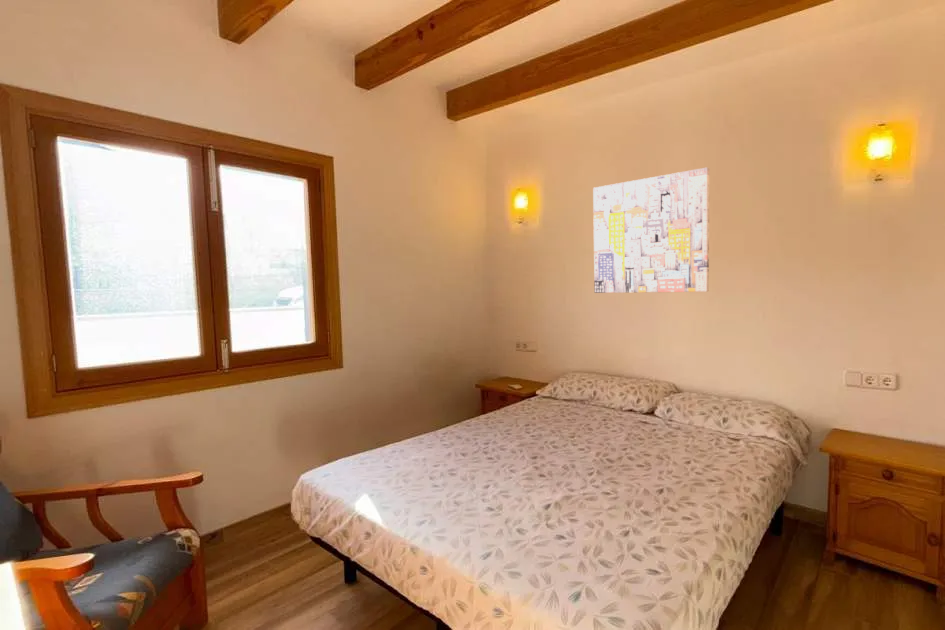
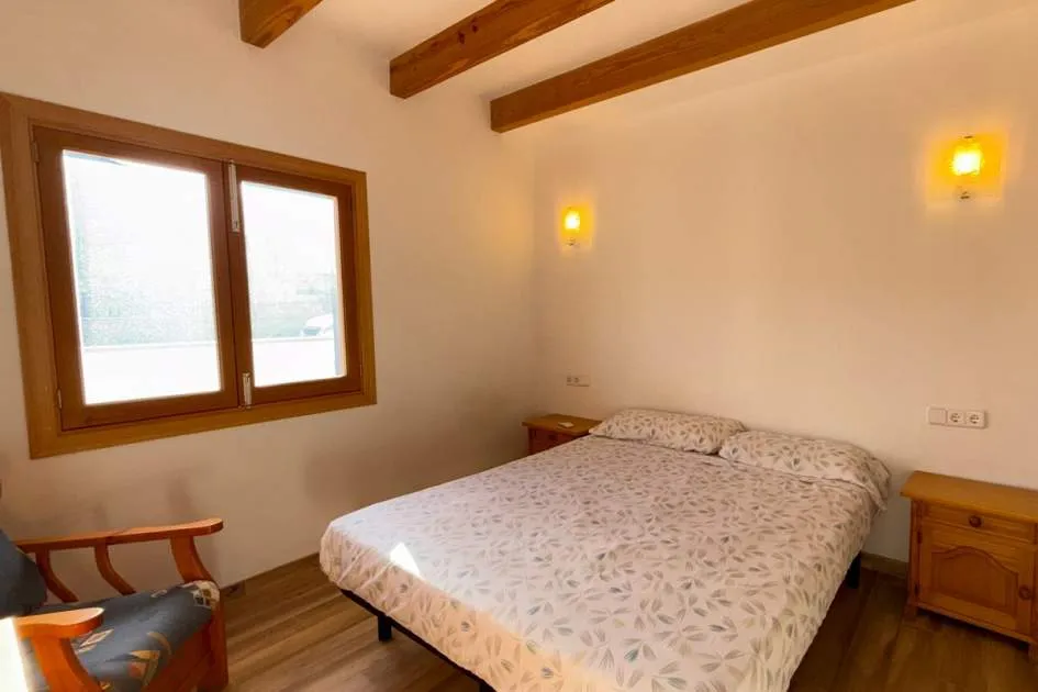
- wall art [592,167,710,294]
